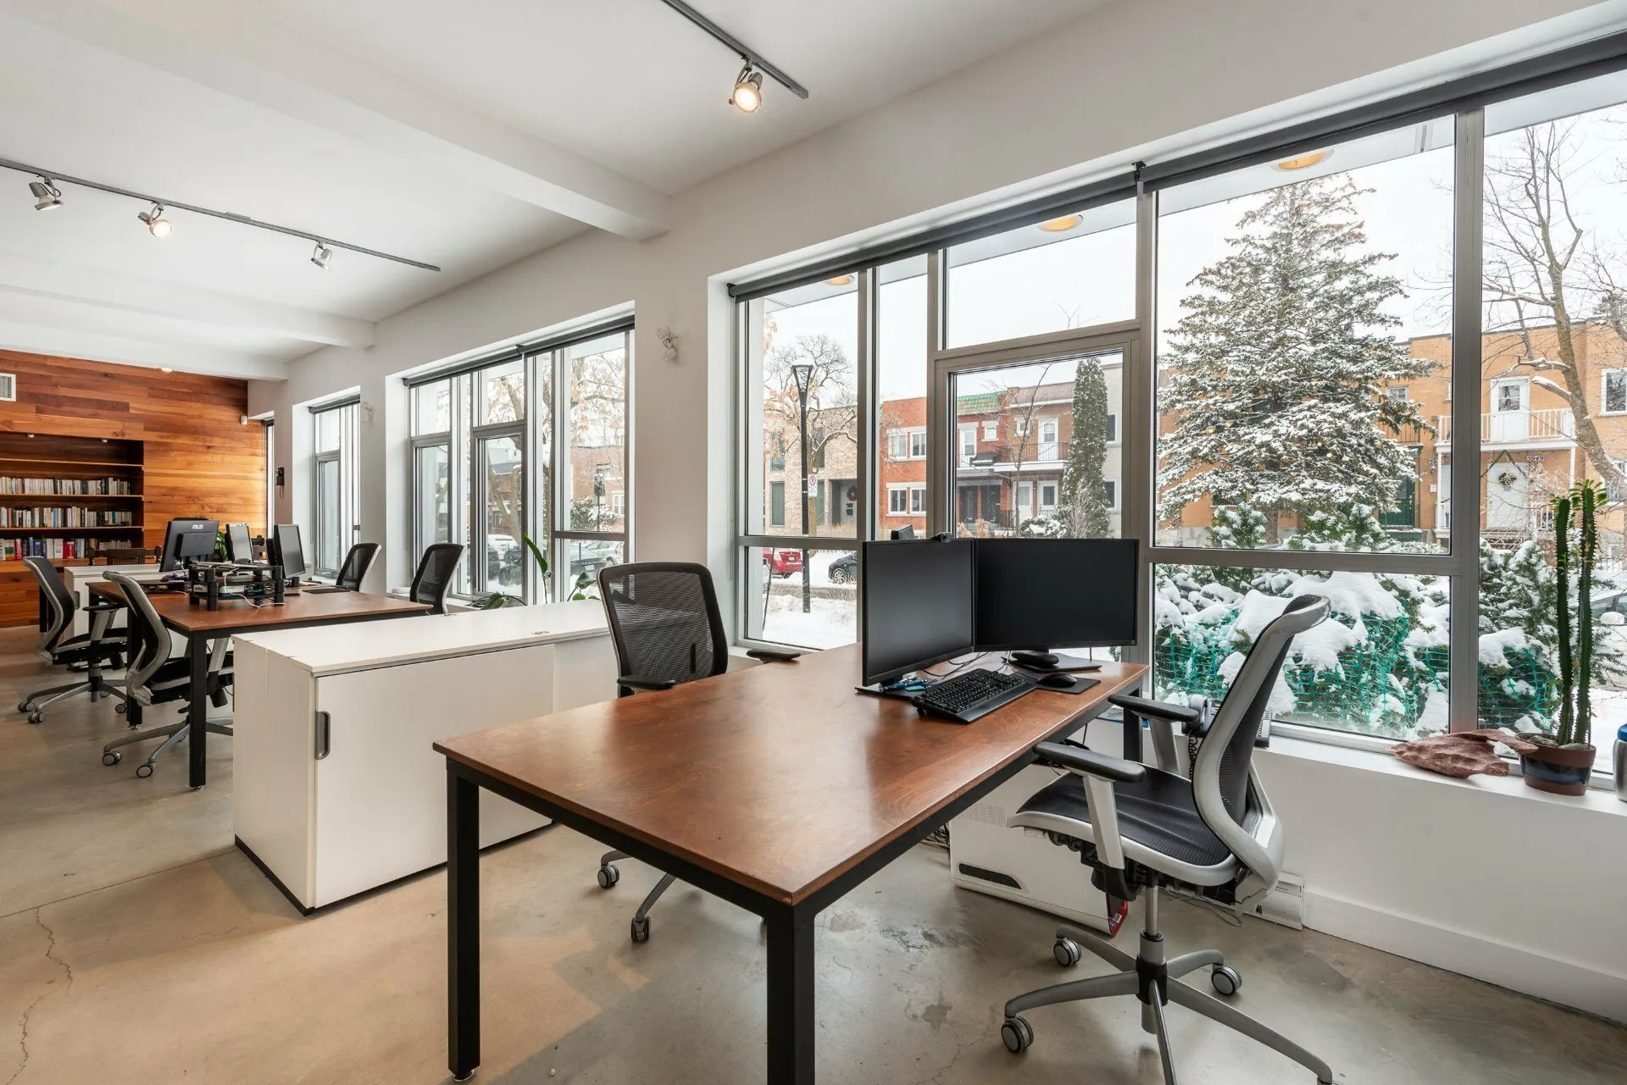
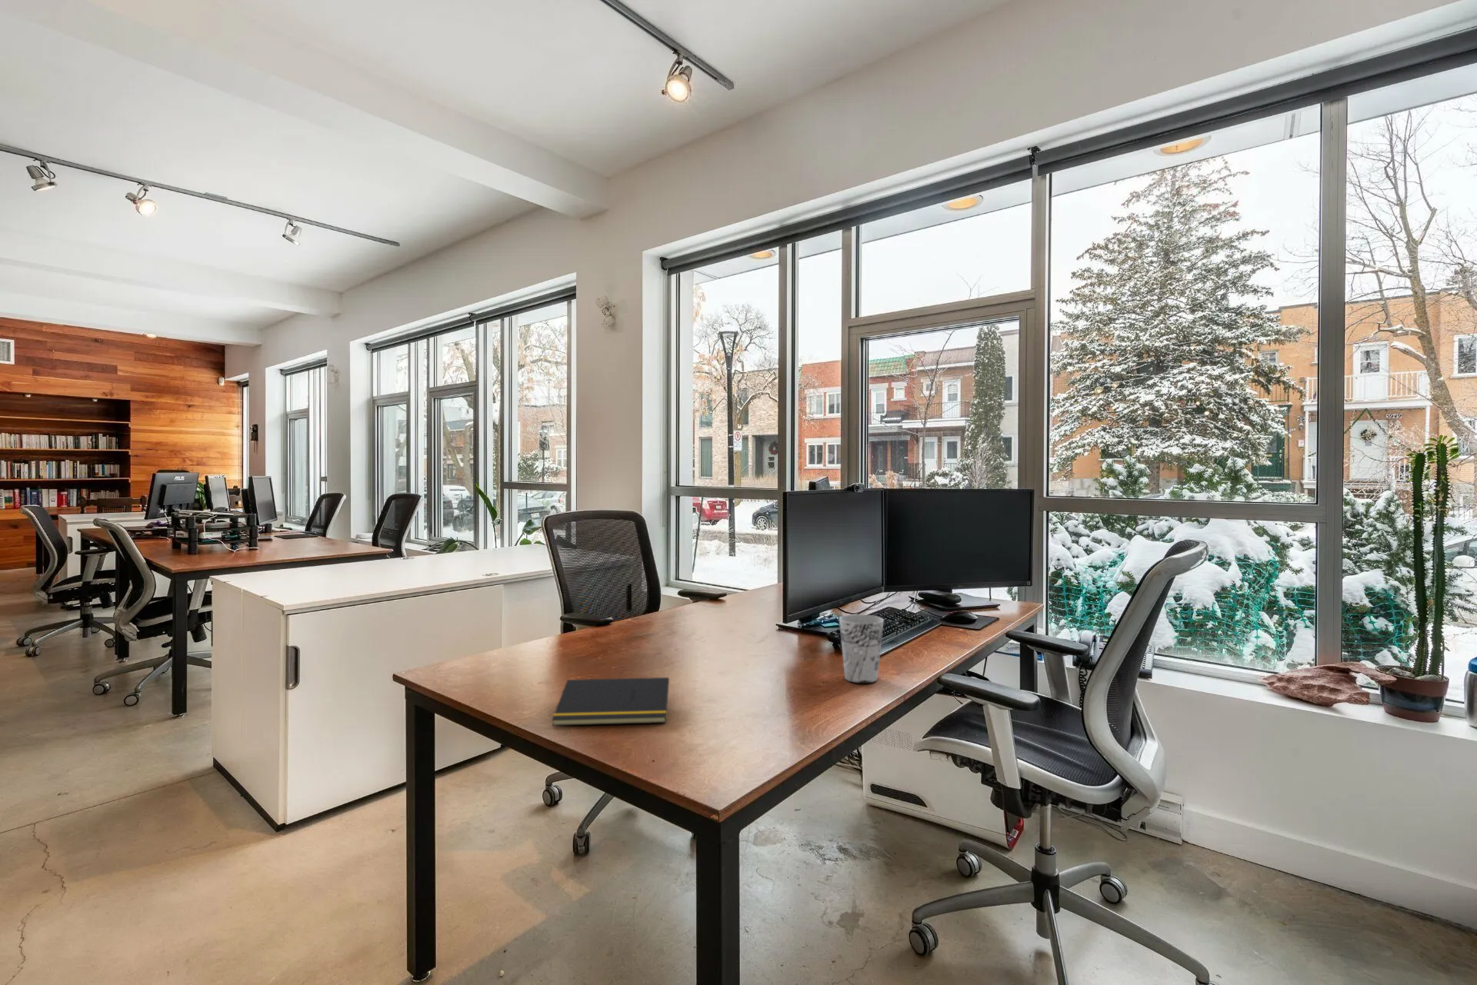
+ notepad [551,677,670,727]
+ cup [838,613,884,685]
